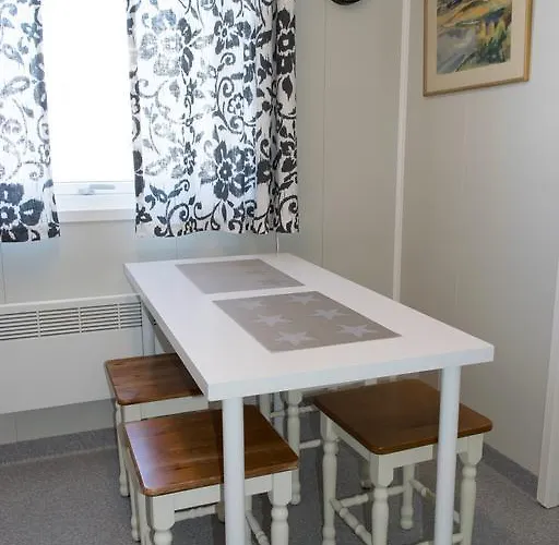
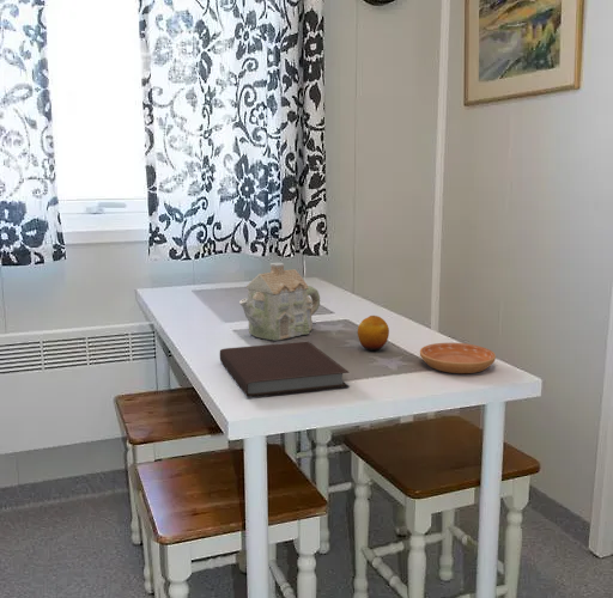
+ notebook [219,341,351,398]
+ saucer [419,342,497,374]
+ fruit [357,315,390,352]
+ teapot [238,262,321,342]
